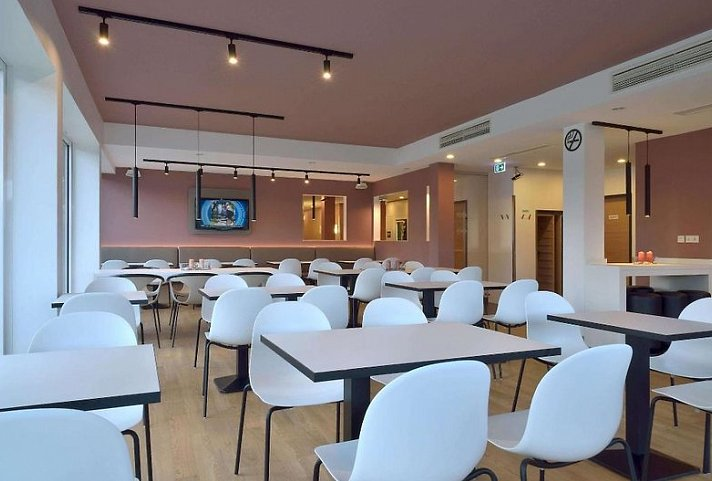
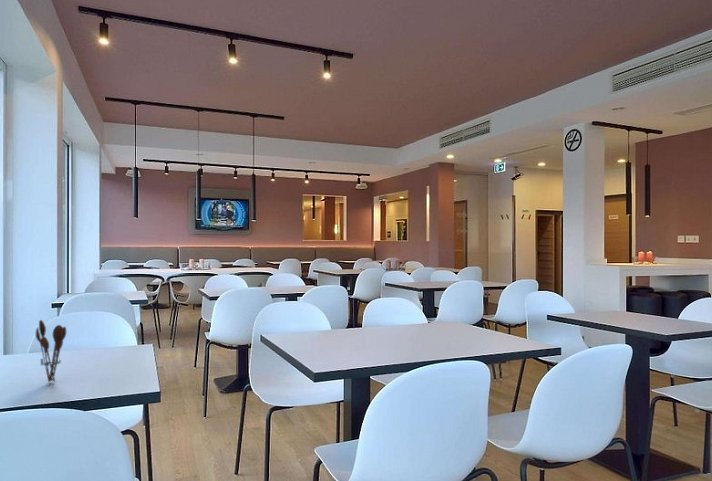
+ utensil holder [35,319,67,383]
